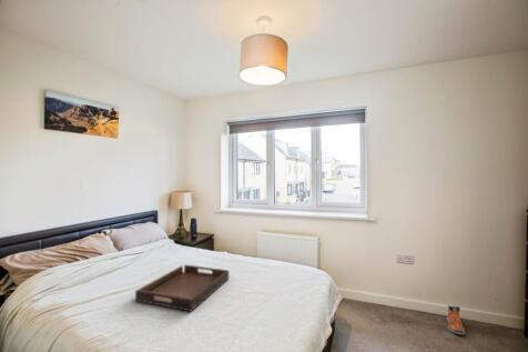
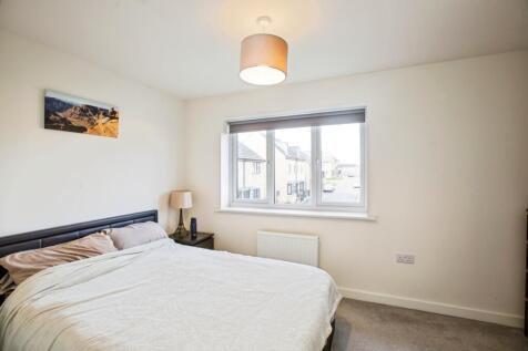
- serving tray [134,263,231,313]
- sneaker [446,304,466,335]
